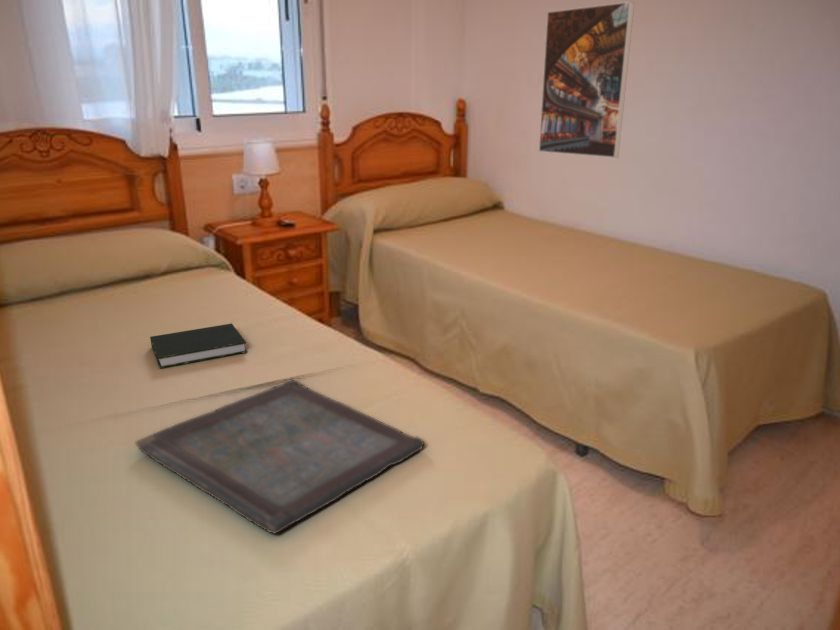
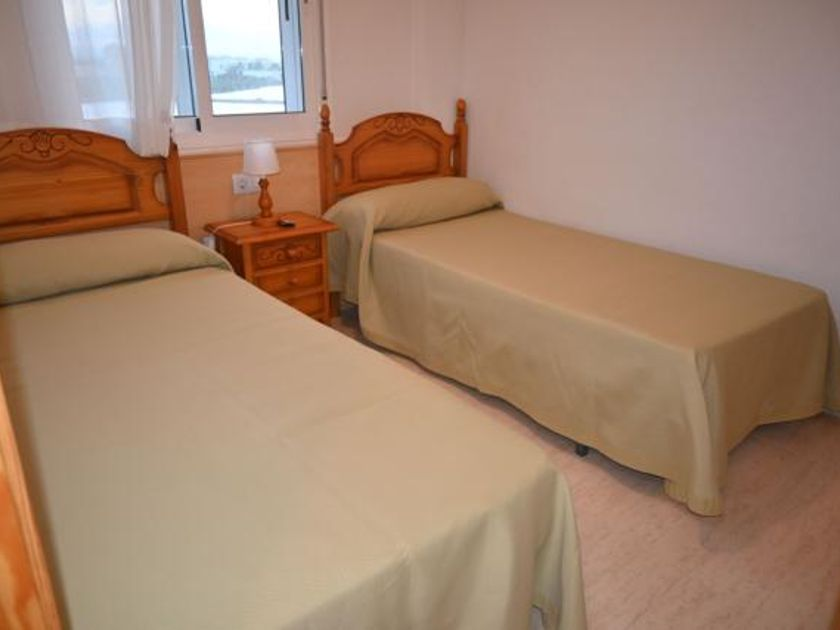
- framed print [538,0,635,159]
- book [149,322,248,369]
- serving tray [134,379,426,535]
